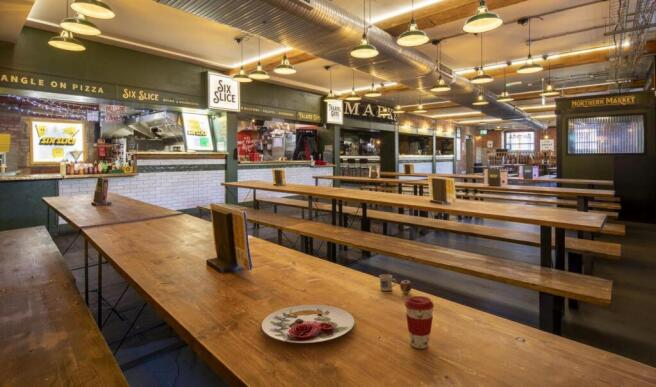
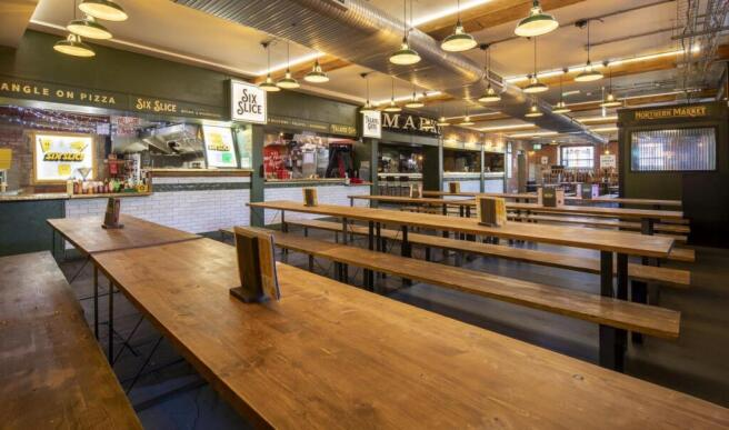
- mug [378,274,413,294]
- plate [261,304,355,344]
- coffee cup [404,295,435,349]
